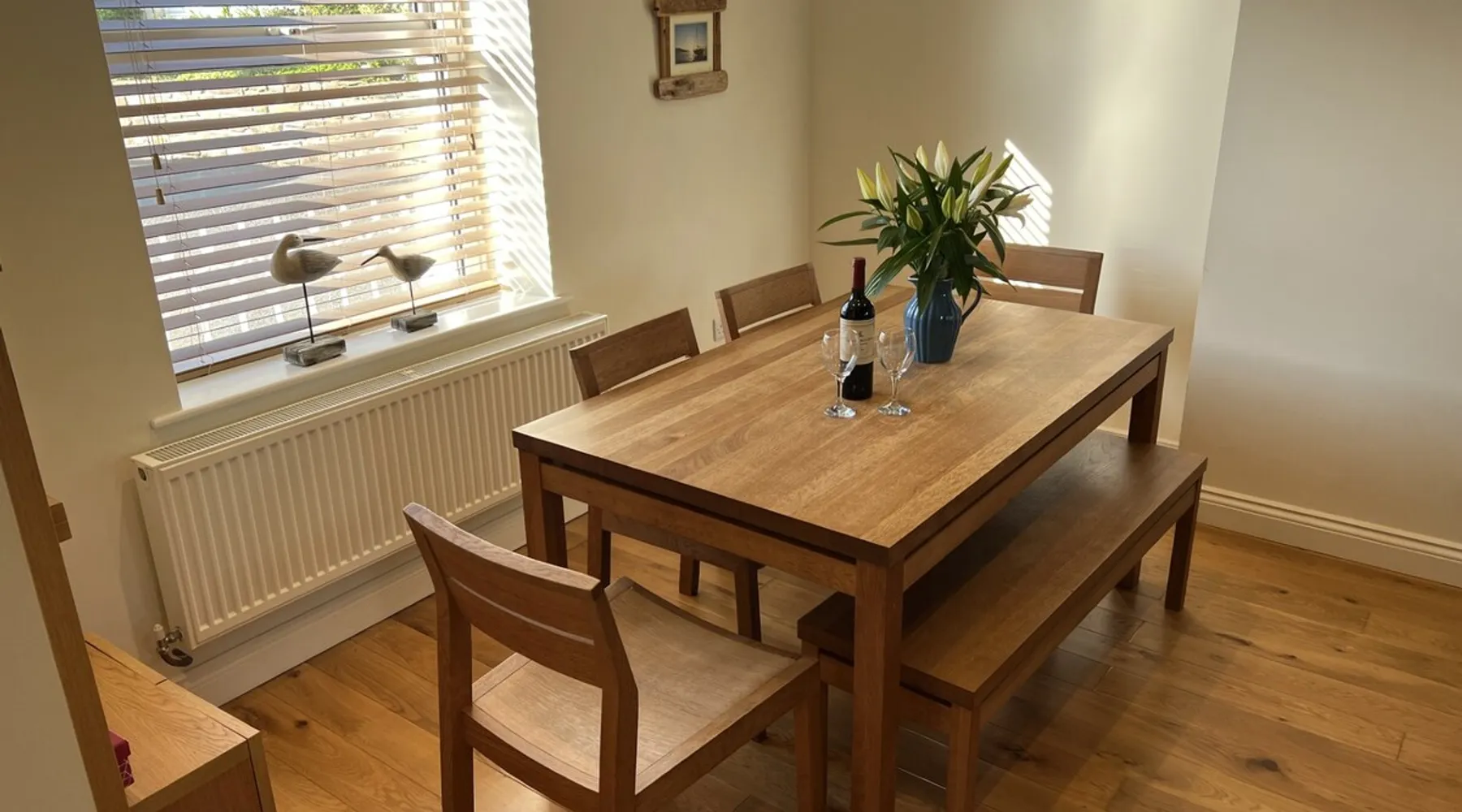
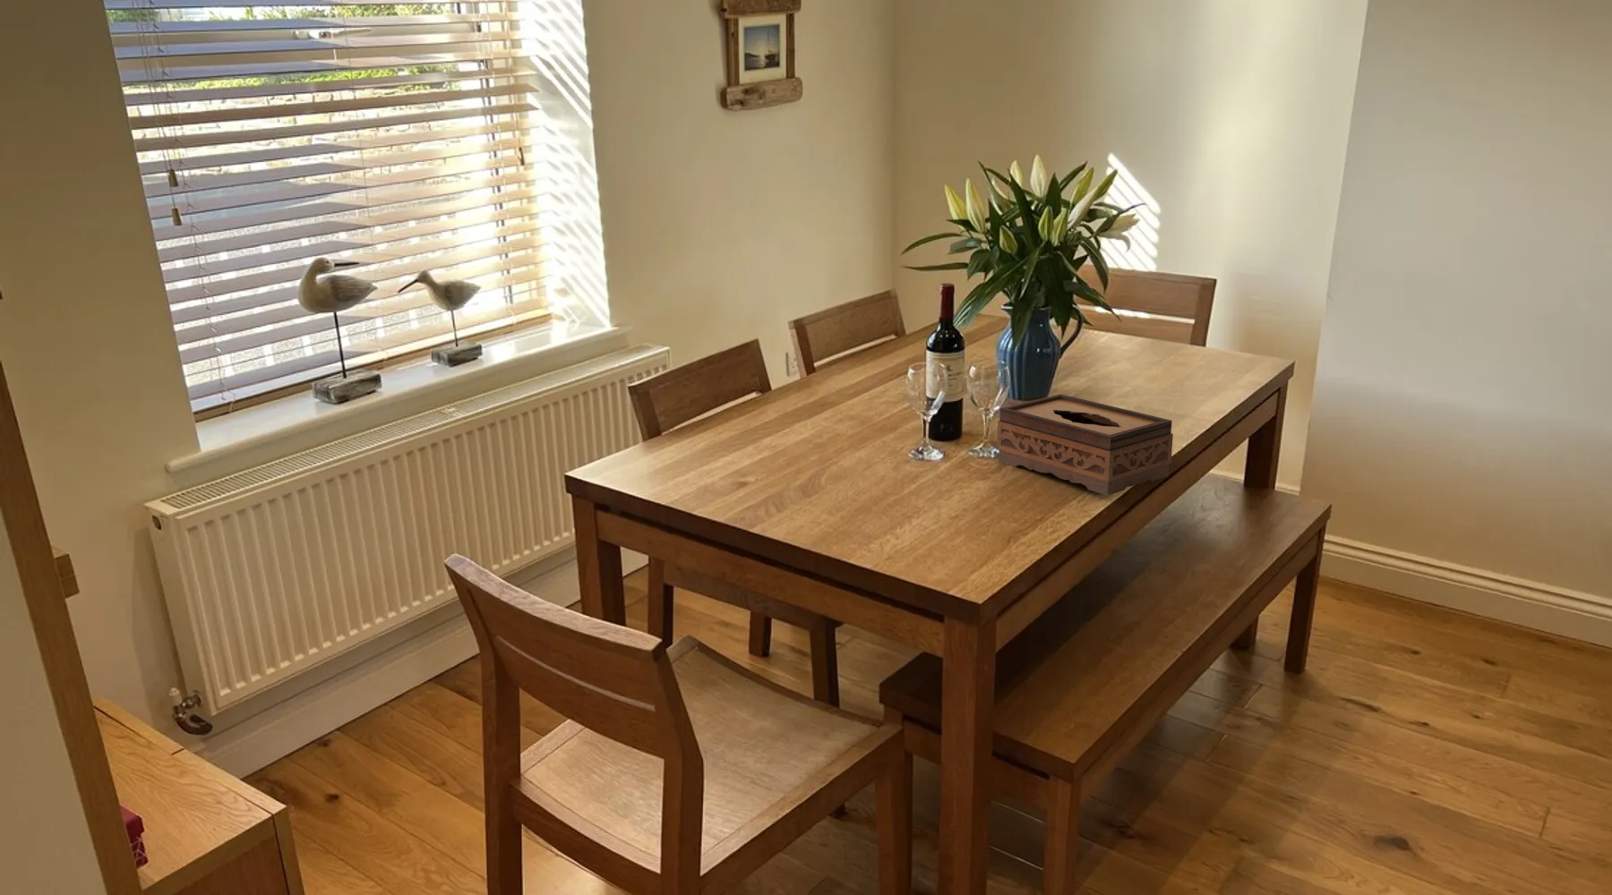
+ tissue box [996,392,1174,496]
